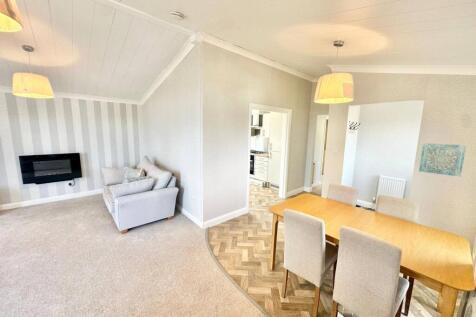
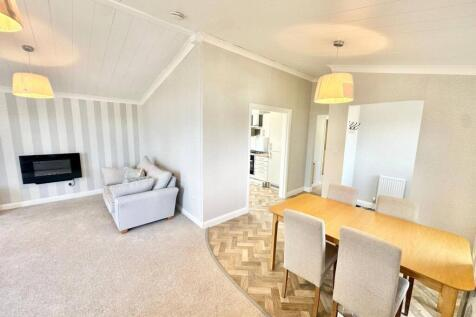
- wall art [418,142,467,178]
